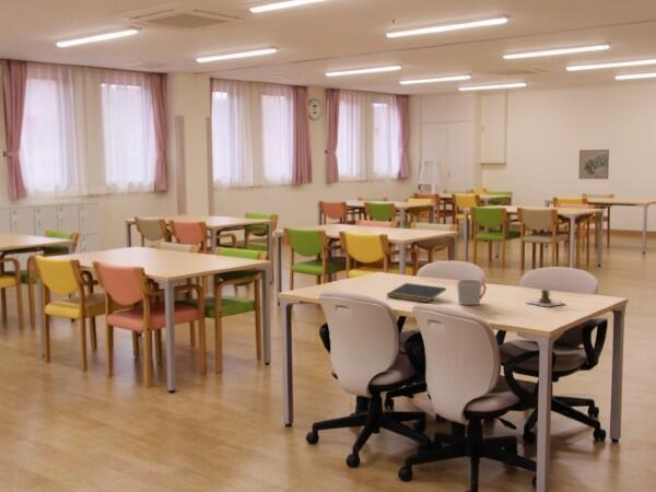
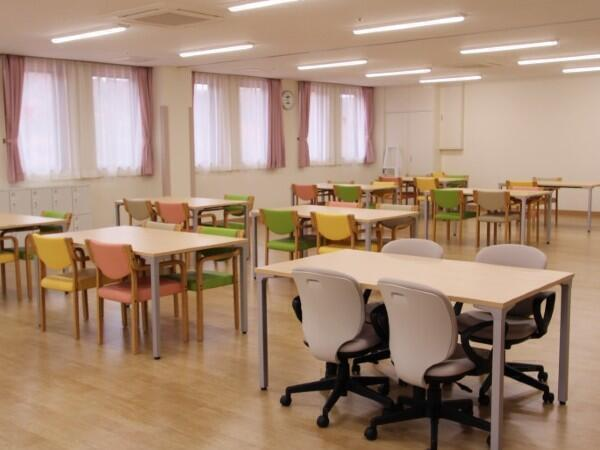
- wall art [577,149,610,180]
- teapot [524,288,566,308]
- mug [456,279,488,306]
- notepad [386,282,447,303]
